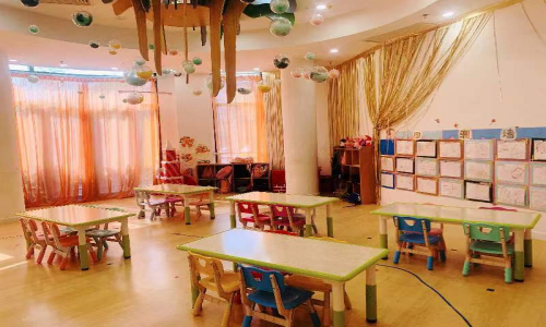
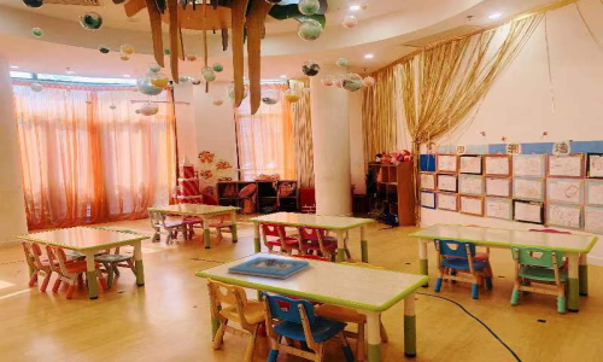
+ architectural model [227,256,311,280]
